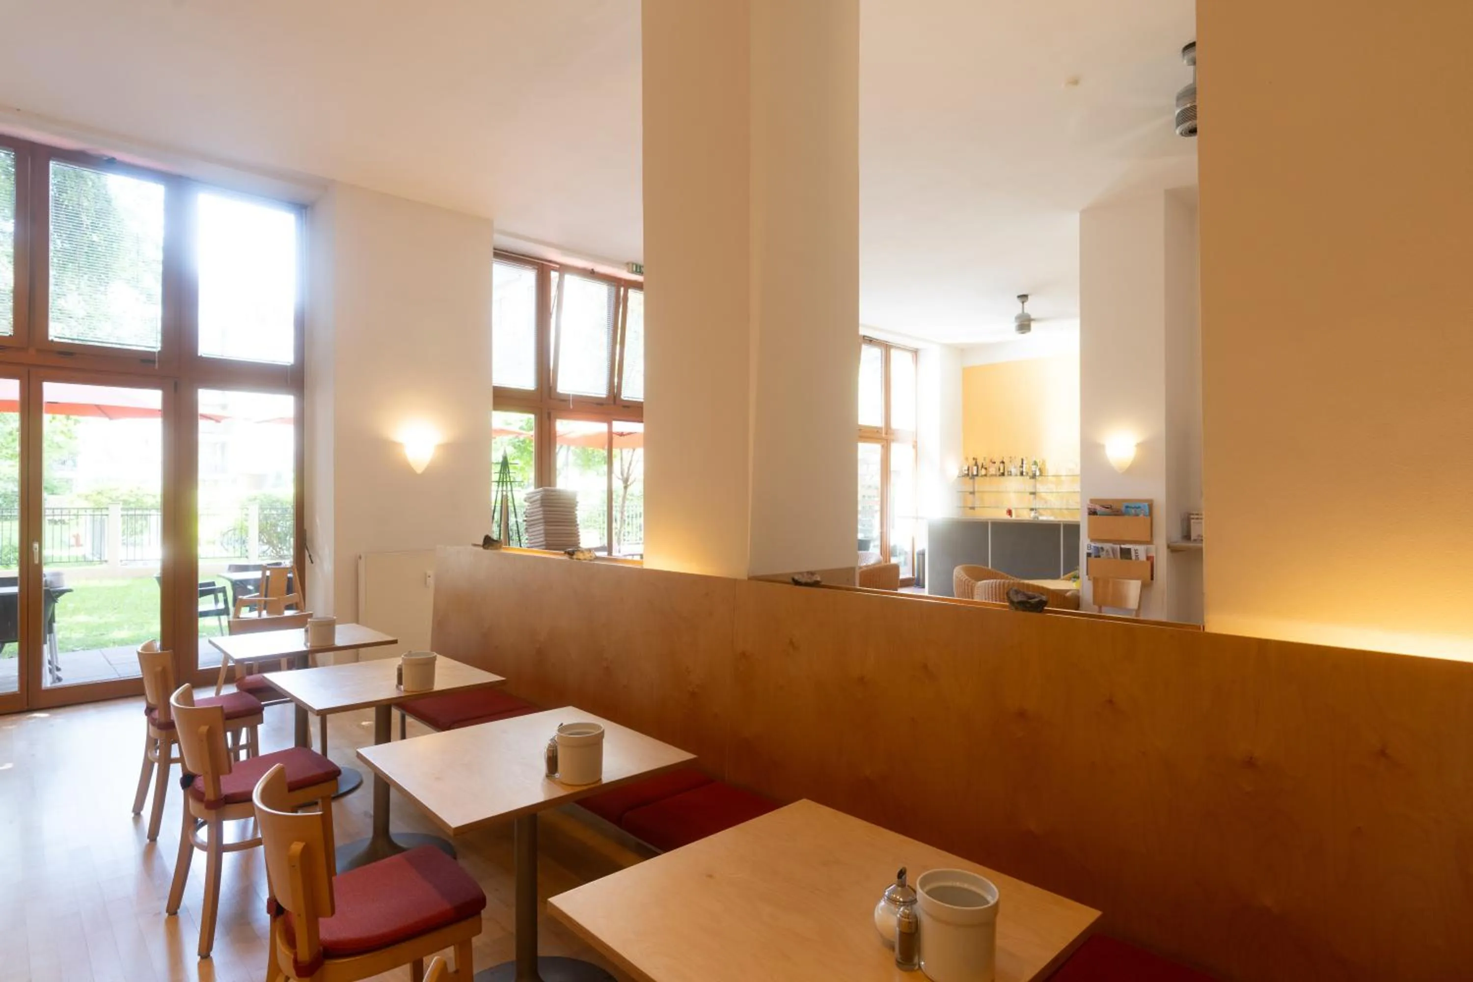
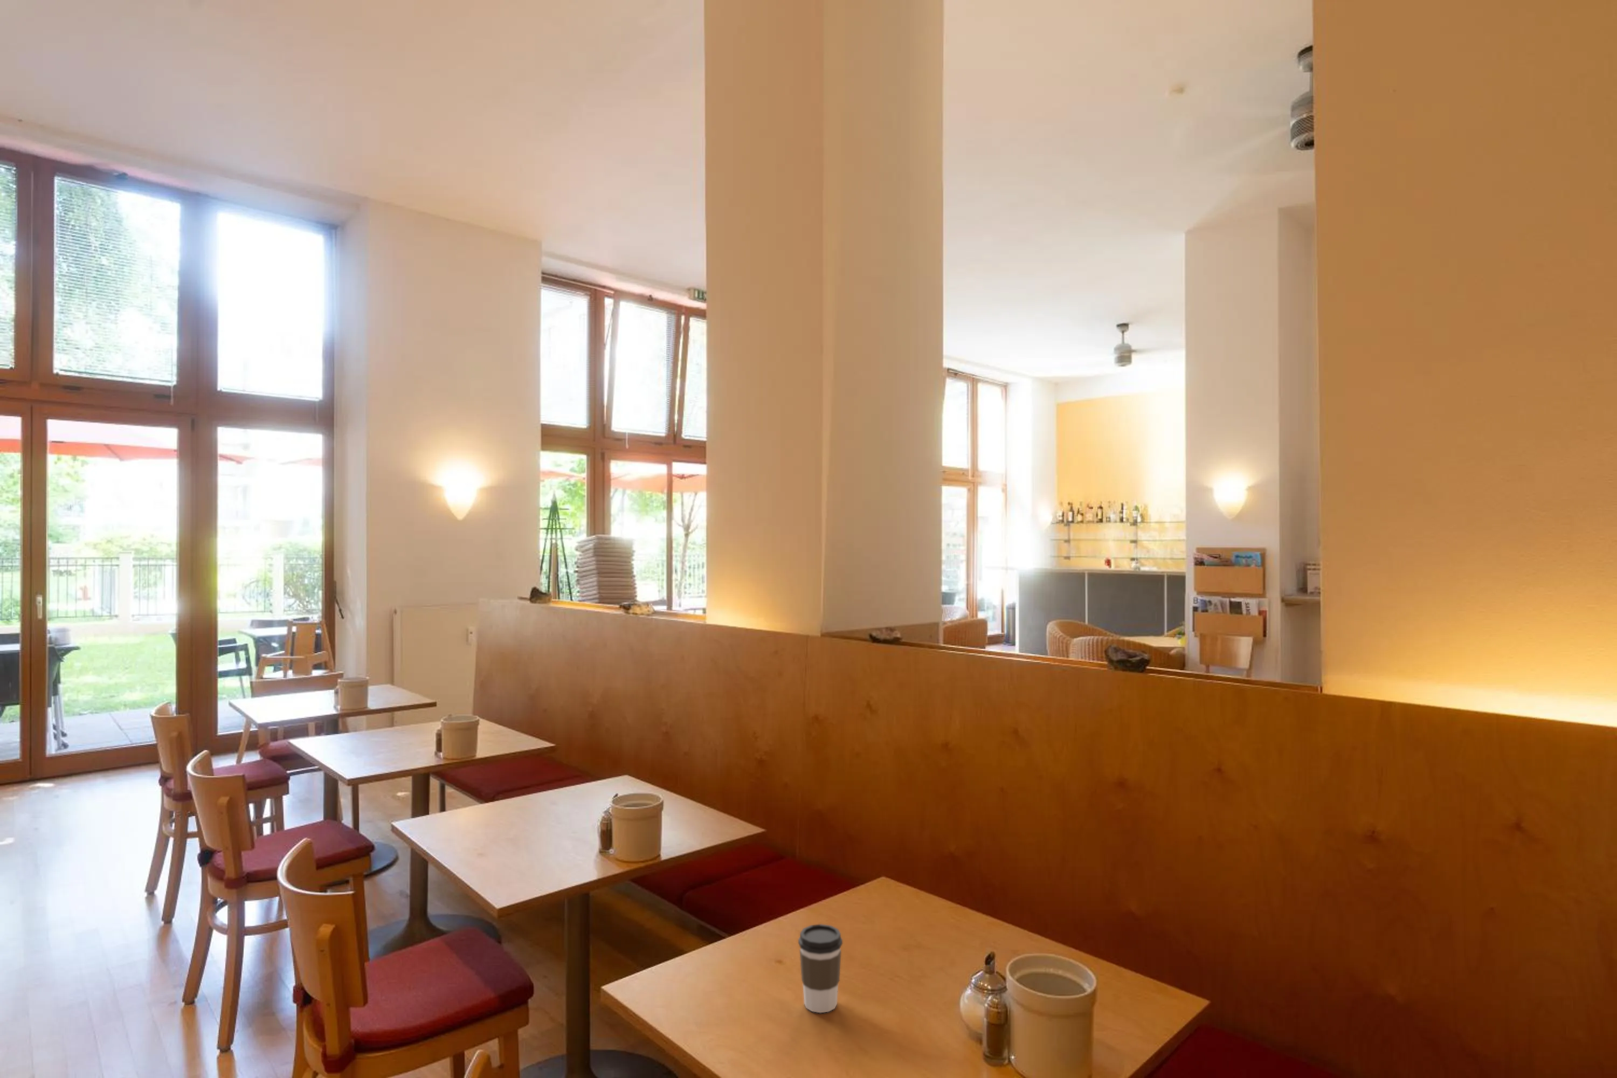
+ coffee cup [798,923,843,1013]
